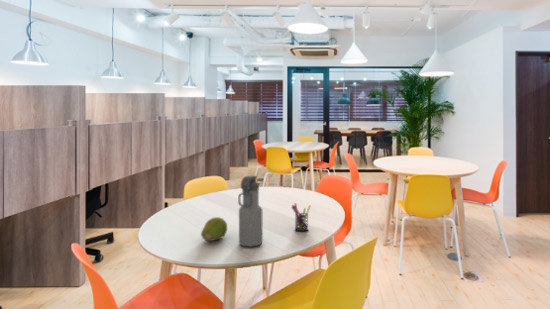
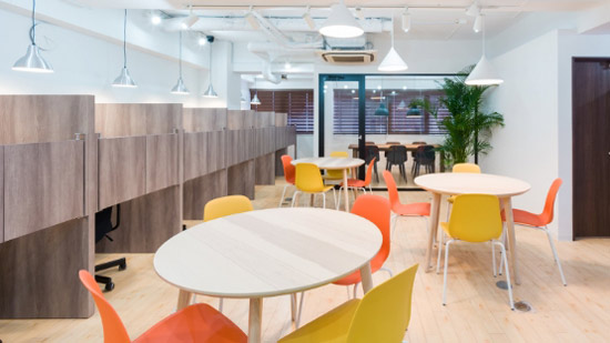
- fruit [200,216,228,242]
- water bottle [237,175,264,248]
- pen holder [291,202,312,232]
